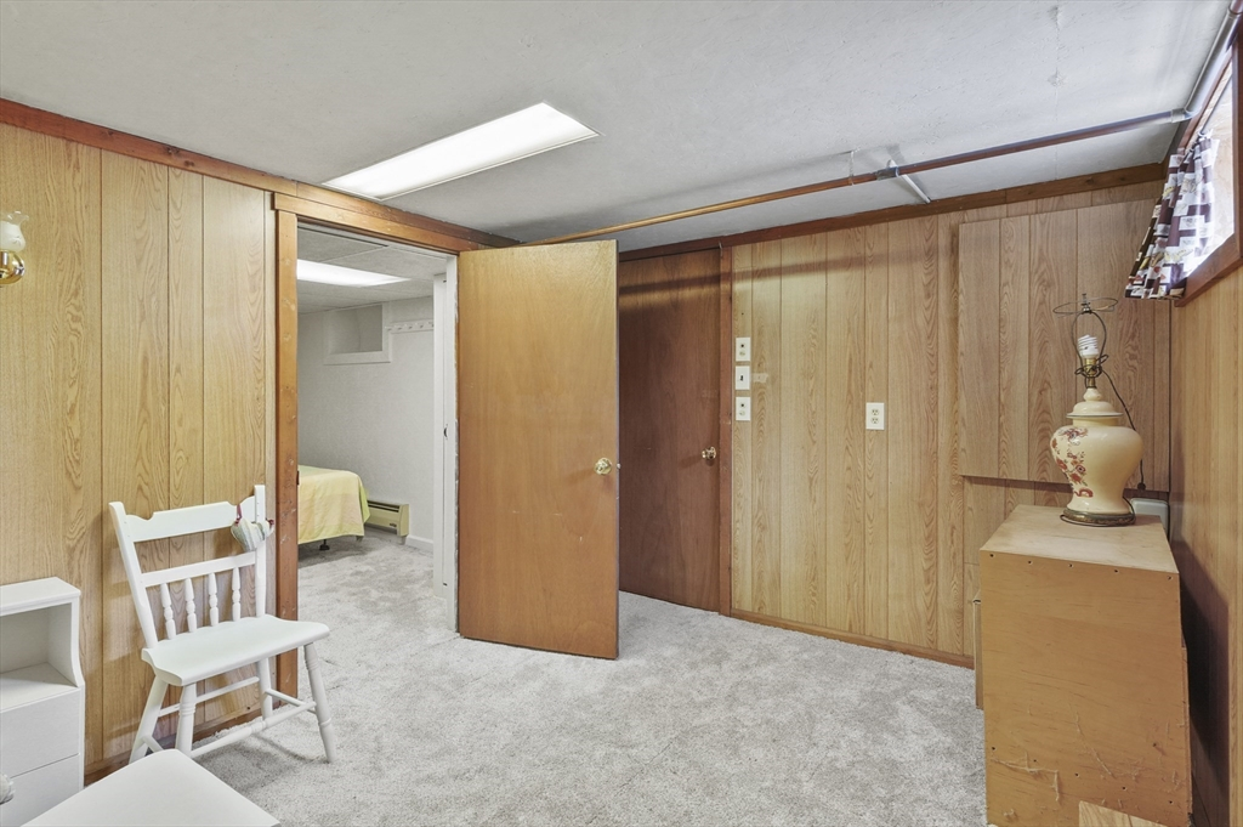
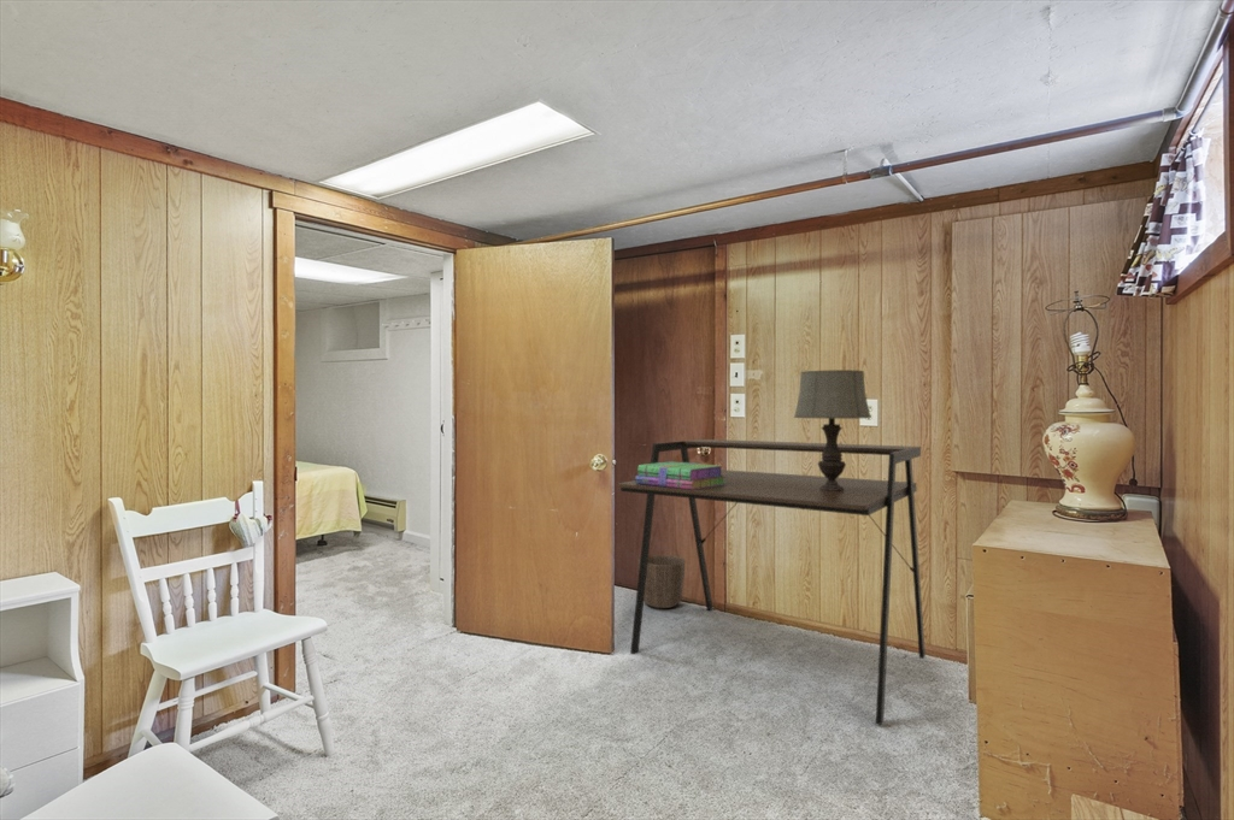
+ table lamp [793,368,871,491]
+ desk [617,438,927,726]
+ stack of books [634,460,724,490]
+ waste basket [637,554,687,609]
